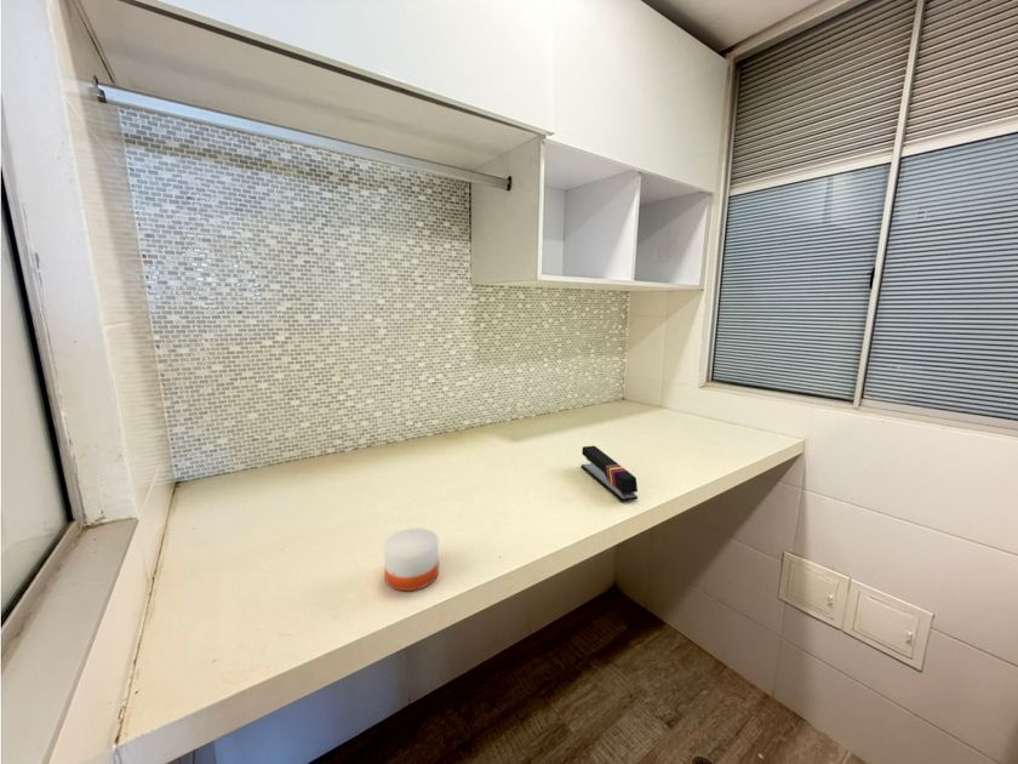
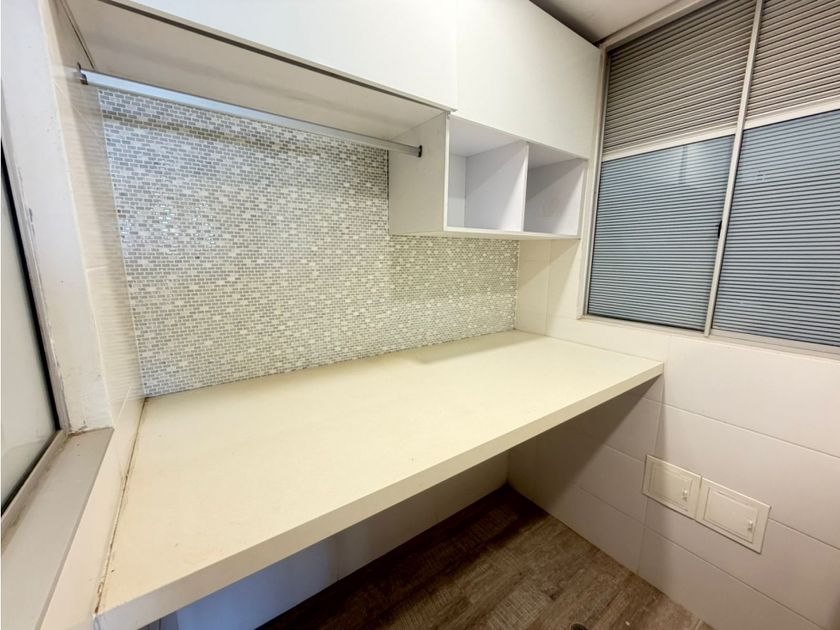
- candle [383,523,440,592]
- stapler [579,445,639,502]
